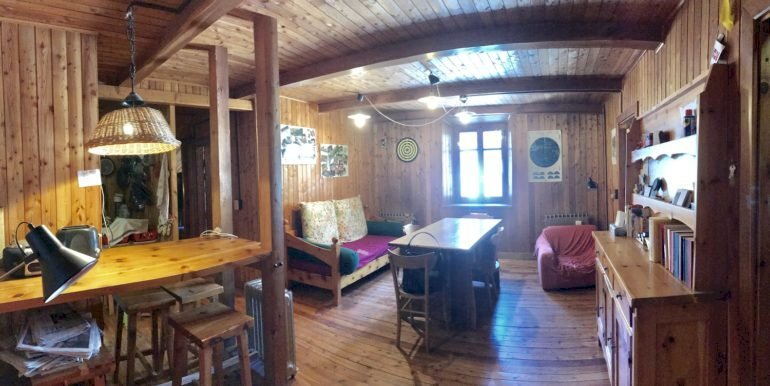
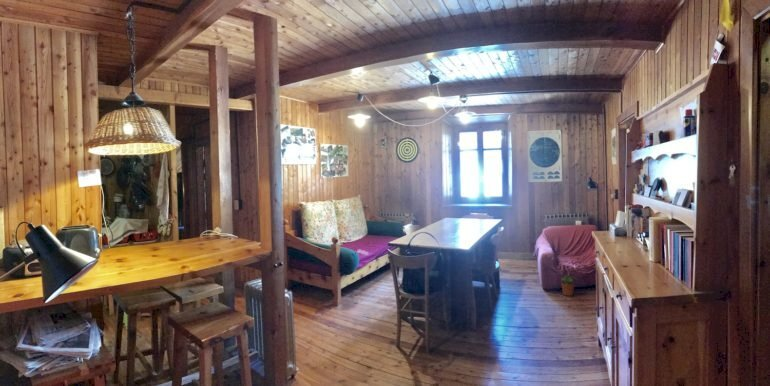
+ potted plant [560,274,578,297]
